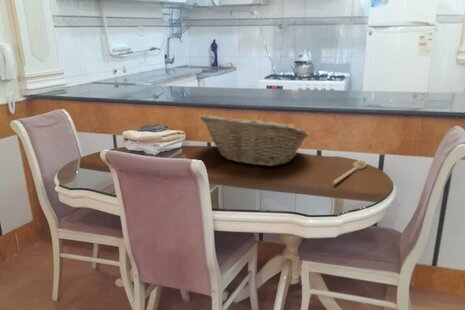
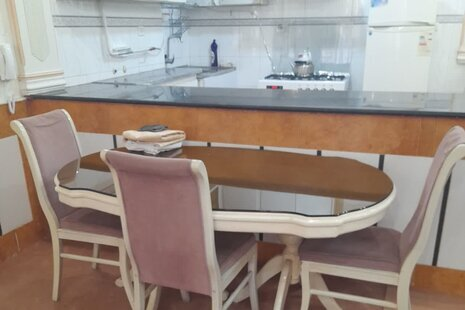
- fruit basket [200,114,310,167]
- spoon [332,160,368,185]
